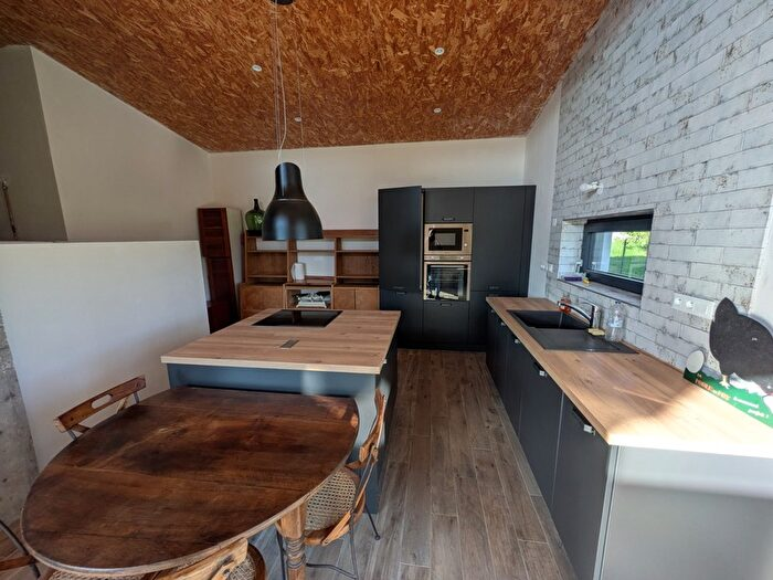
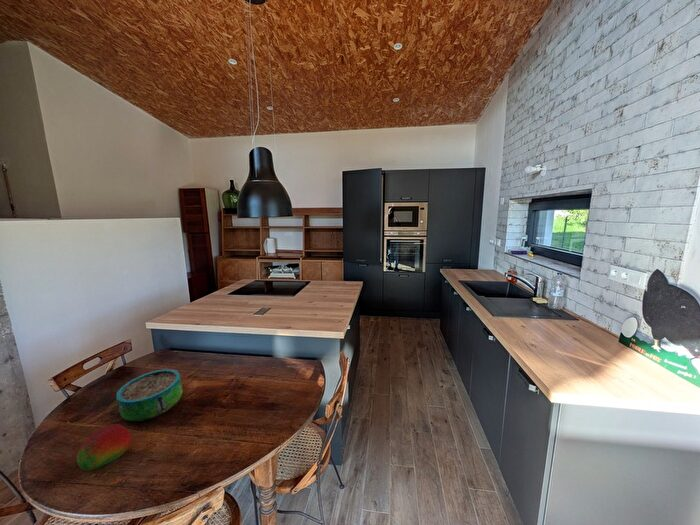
+ fruit [76,423,132,471]
+ decorative bowl [115,368,184,423]
